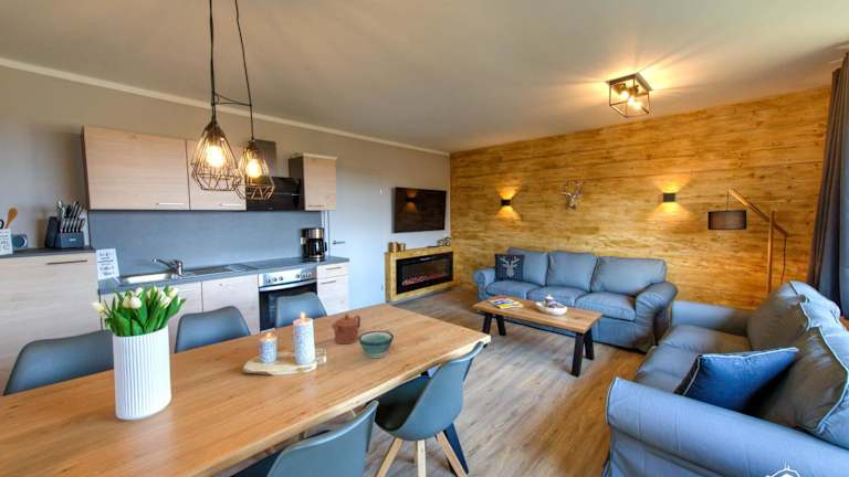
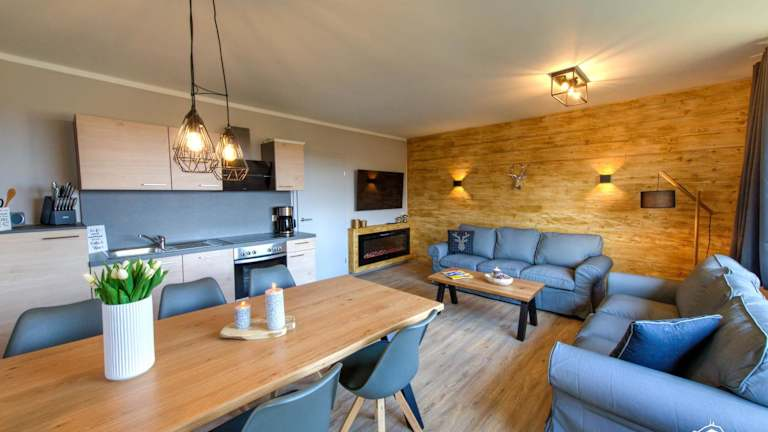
- bowl [358,330,395,359]
- teapot [331,312,361,344]
